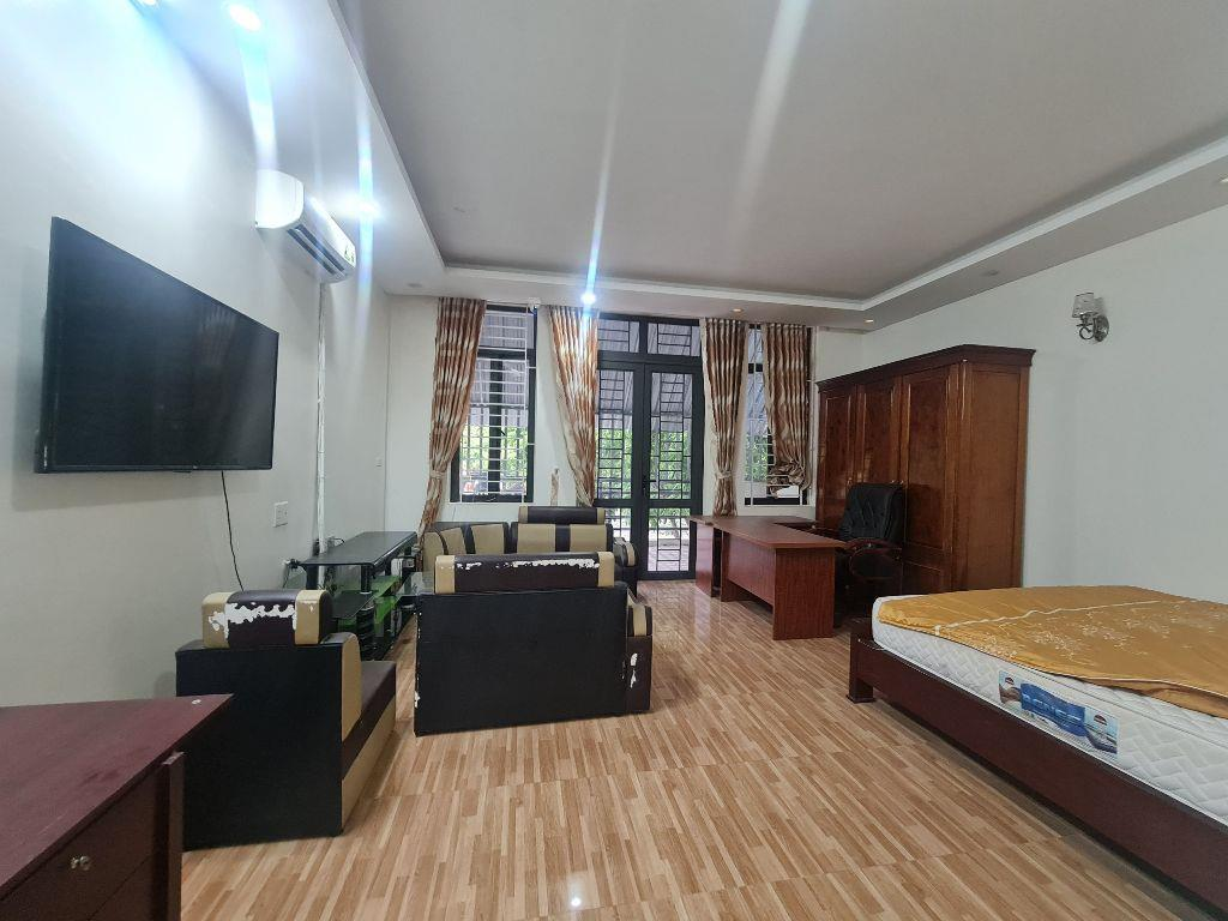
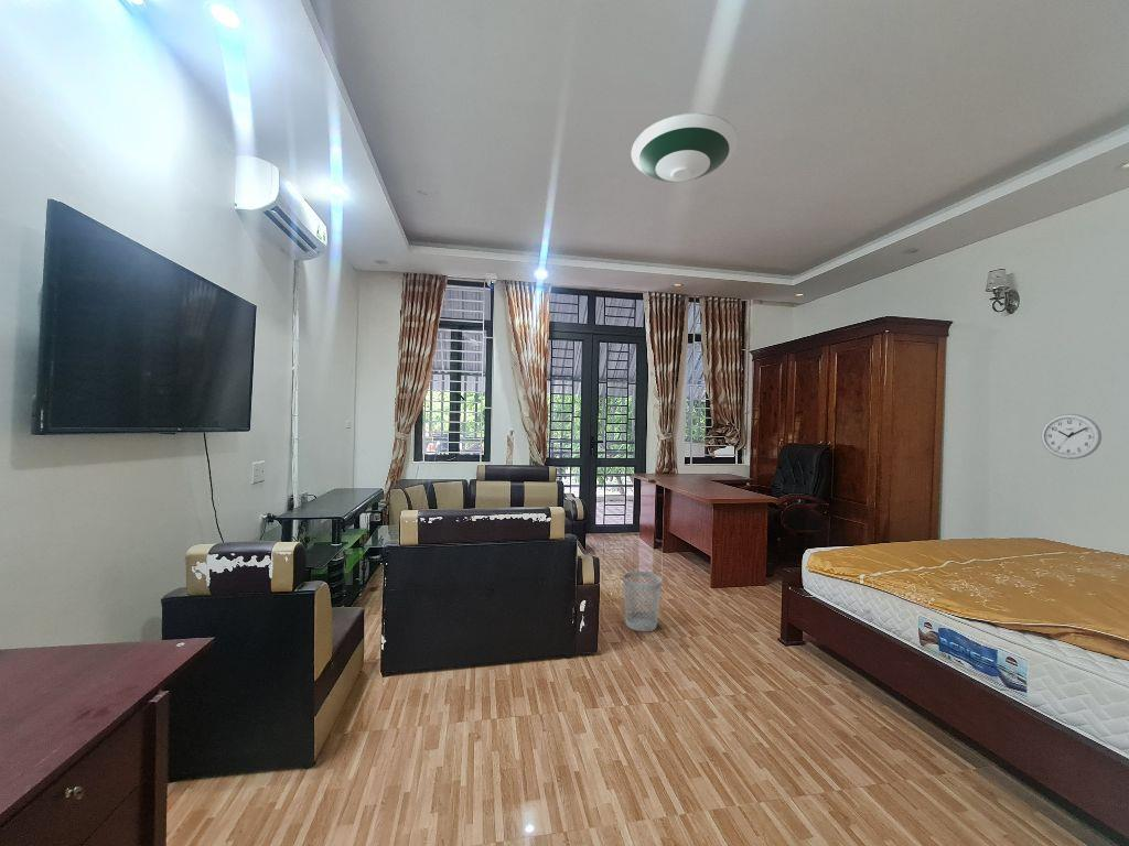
+ wastebasket [623,571,663,632]
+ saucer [631,112,739,183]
+ wall clock [1040,413,1103,460]
